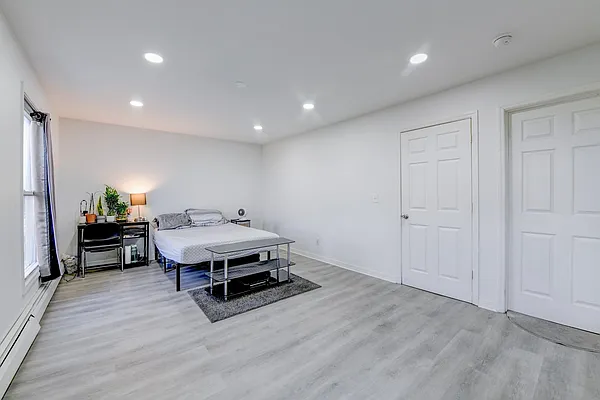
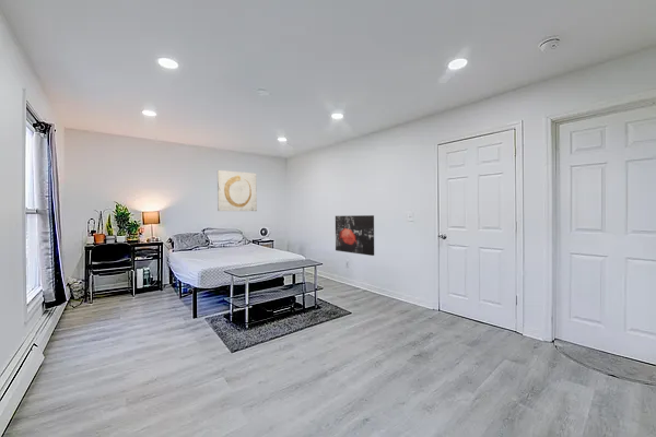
+ wall art [335,214,375,257]
+ wall art [216,169,258,212]
